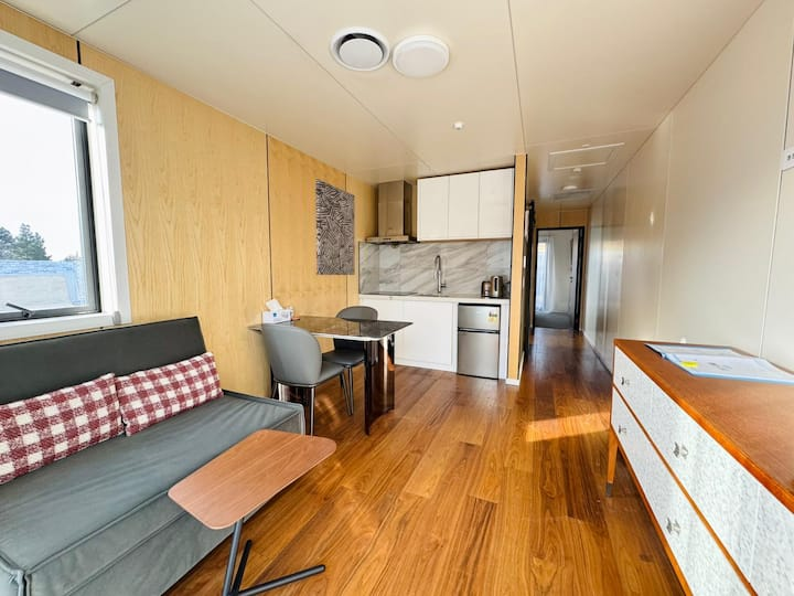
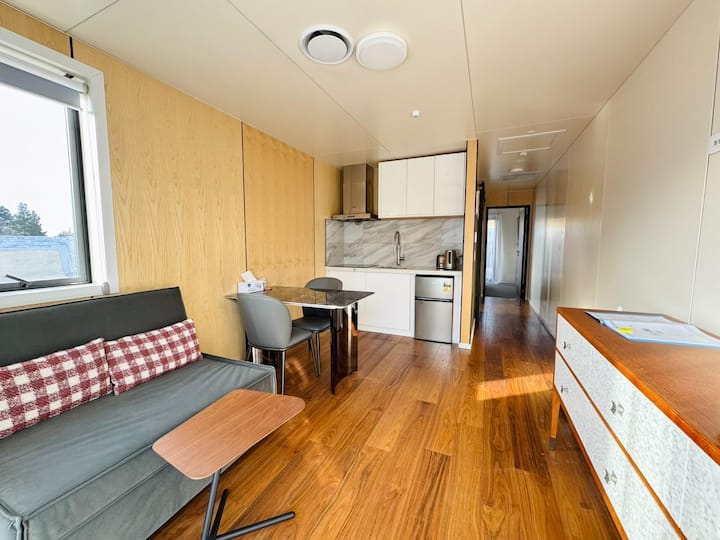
- wall art [314,179,356,276]
